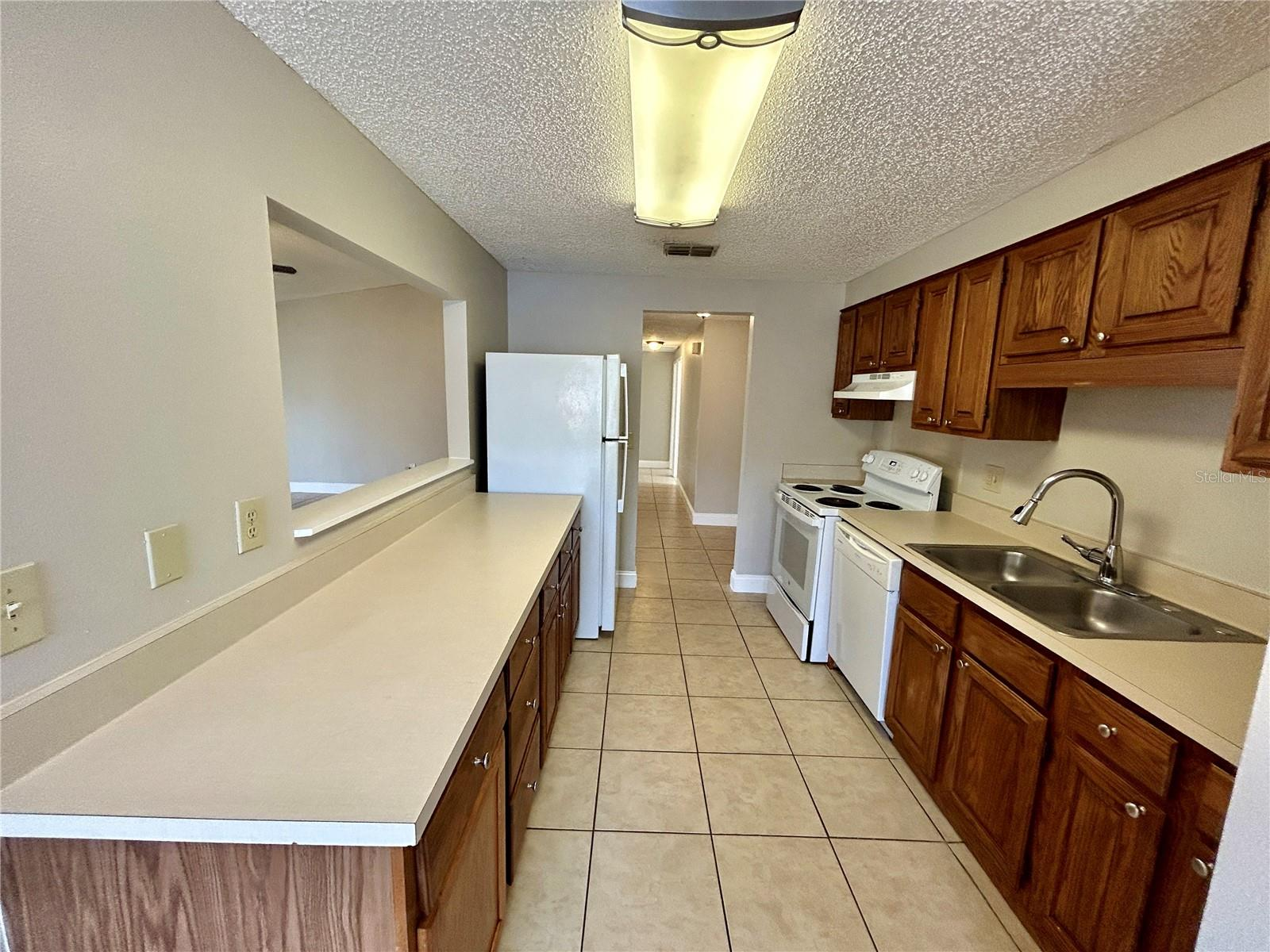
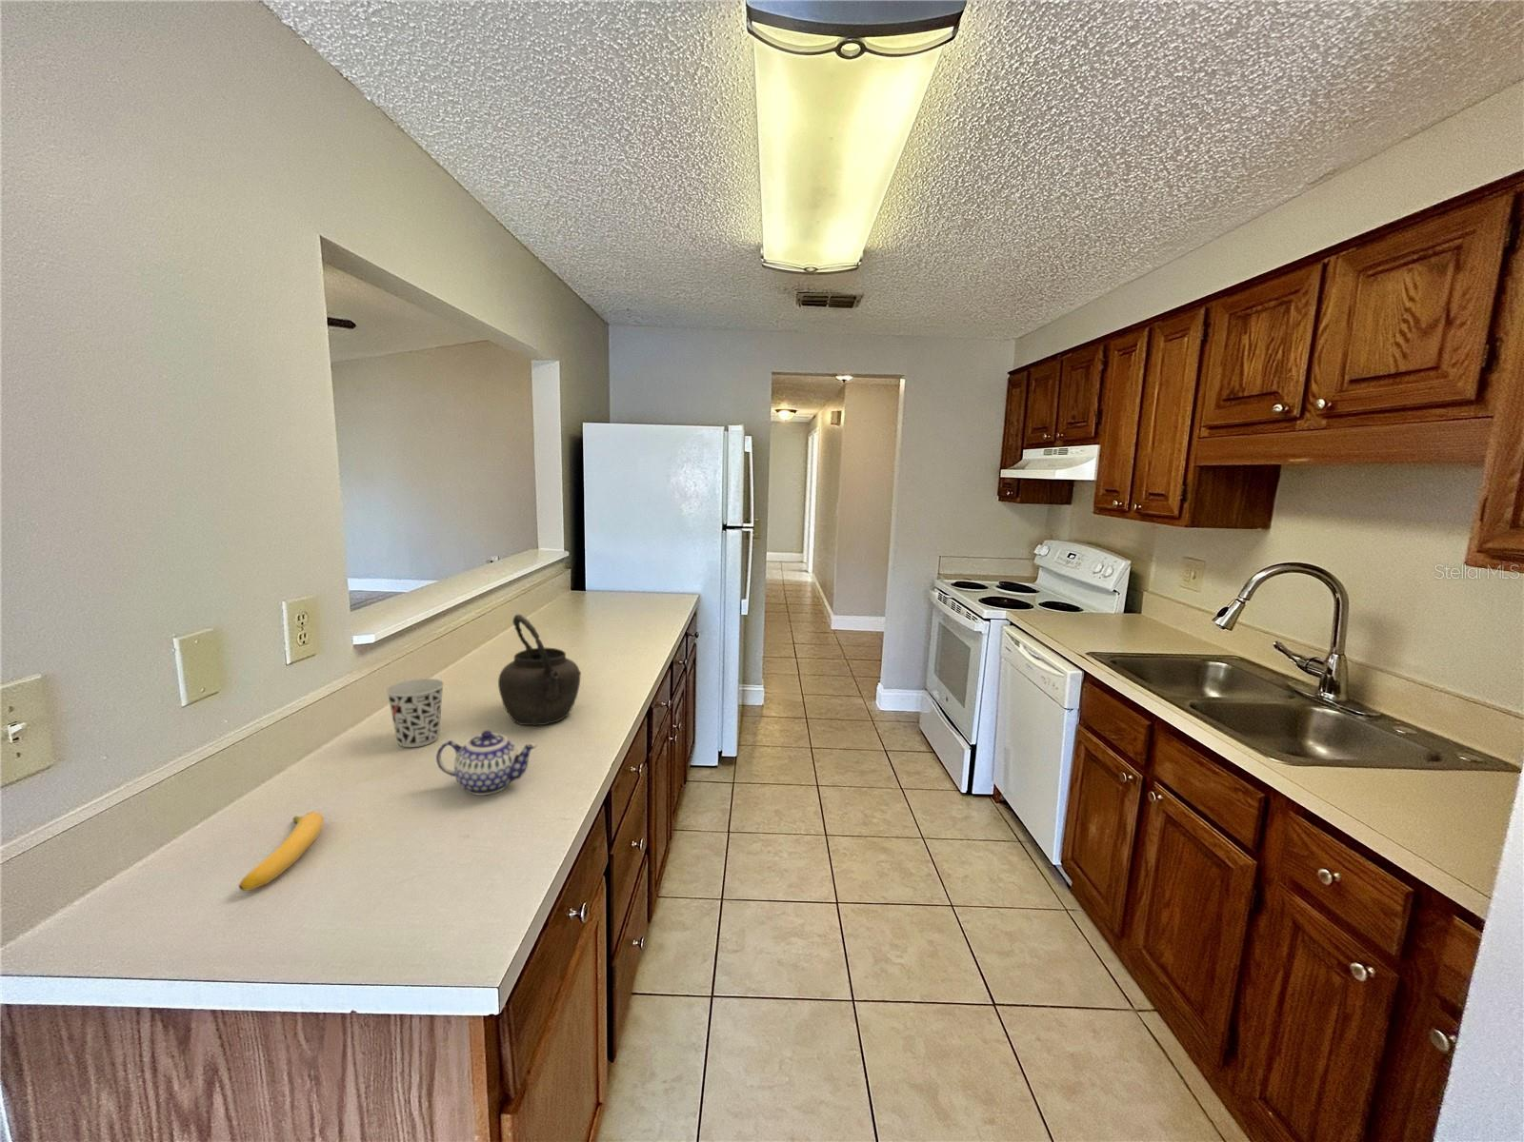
+ kettle [497,613,582,727]
+ teapot [436,729,538,797]
+ cup [385,678,445,749]
+ banana [238,810,325,891]
